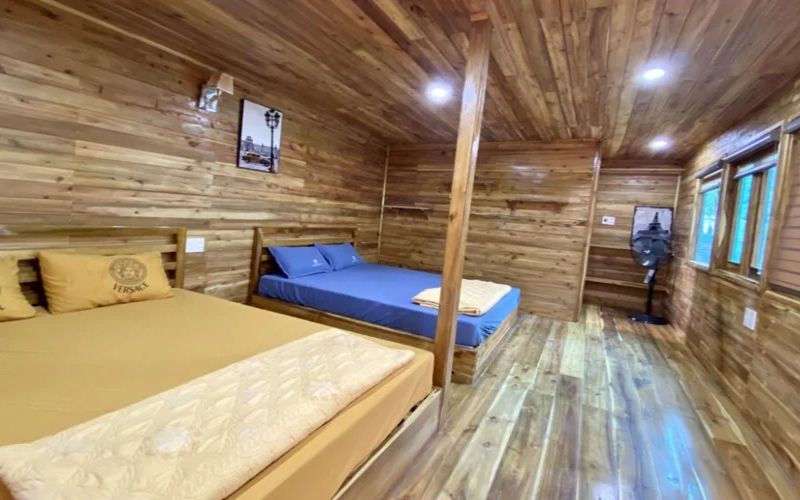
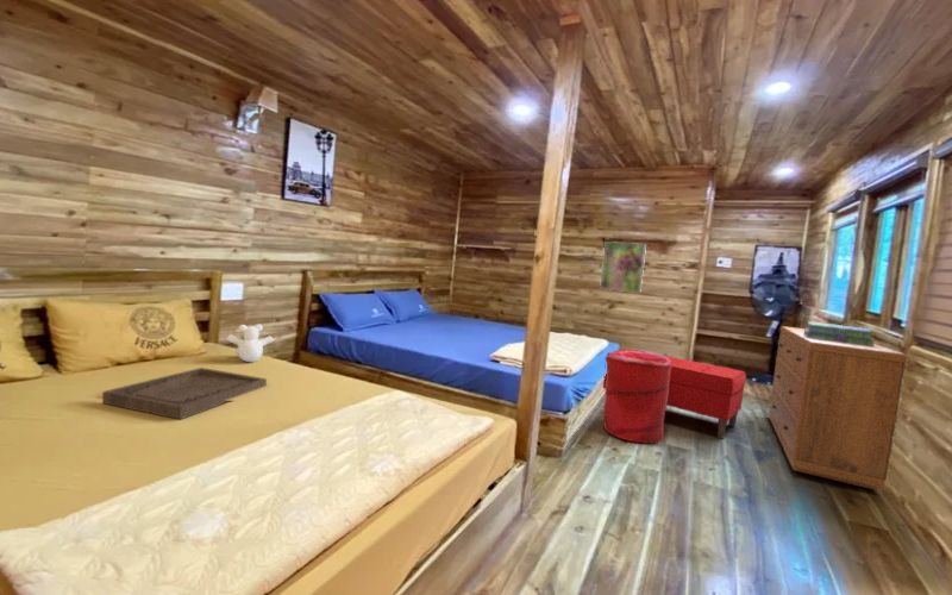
+ tray [101,367,268,420]
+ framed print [599,240,647,294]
+ teddy bear [225,324,275,363]
+ stack of books [804,320,876,346]
+ bench [602,347,747,440]
+ dresser [768,325,908,491]
+ laundry hamper [602,351,671,445]
